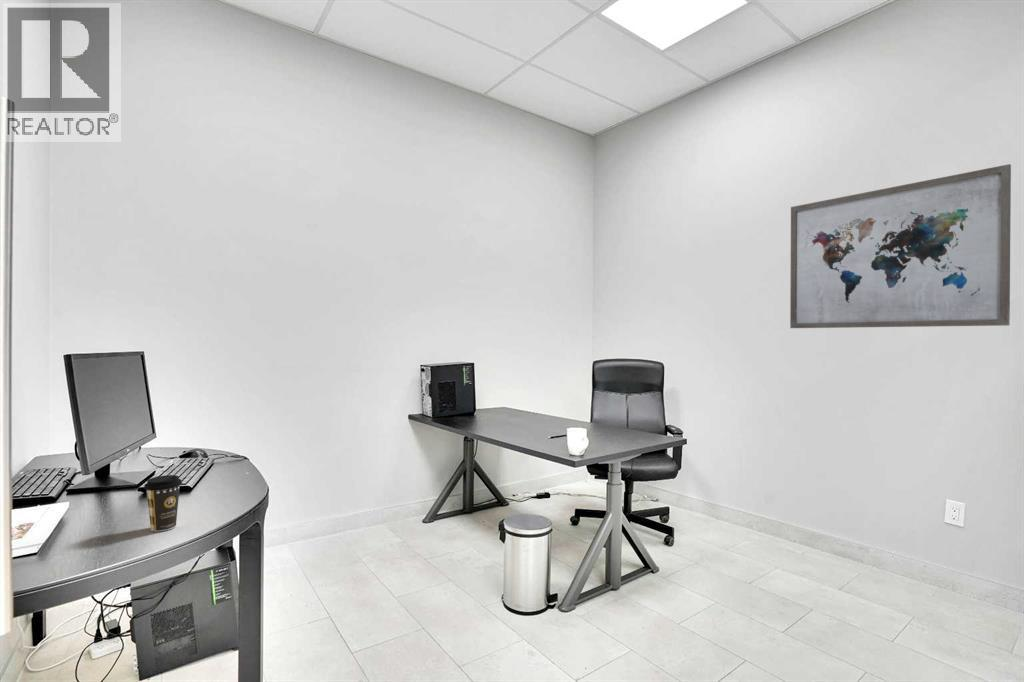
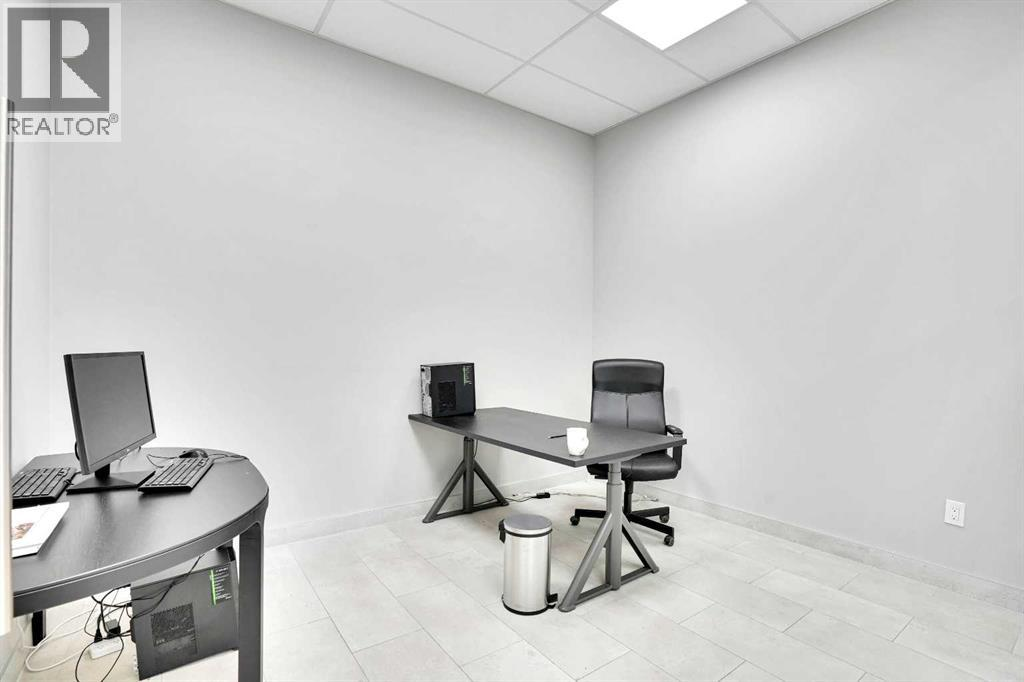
- wall art [789,163,1012,329]
- coffee cup [143,474,183,532]
